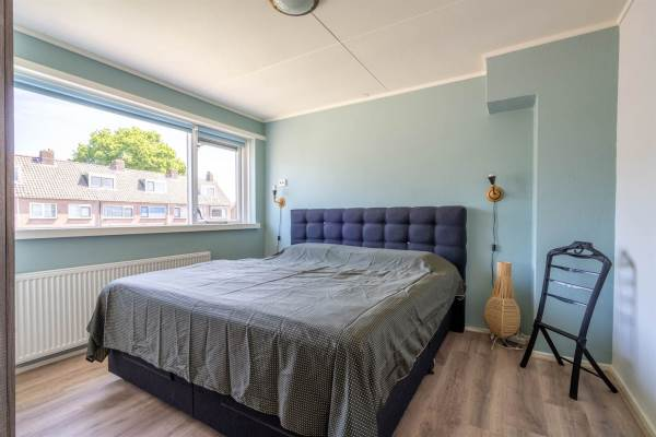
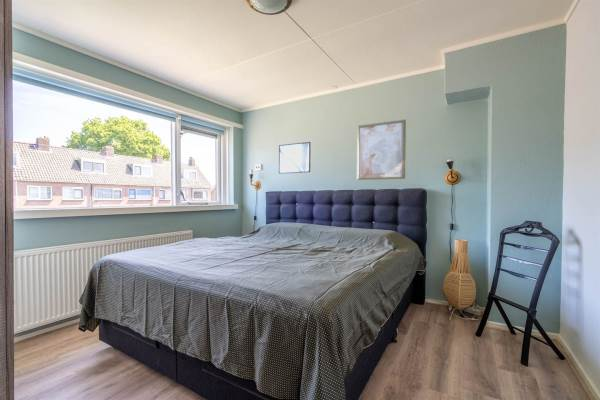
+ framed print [278,141,311,175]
+ wall art [356,119,407,181]
